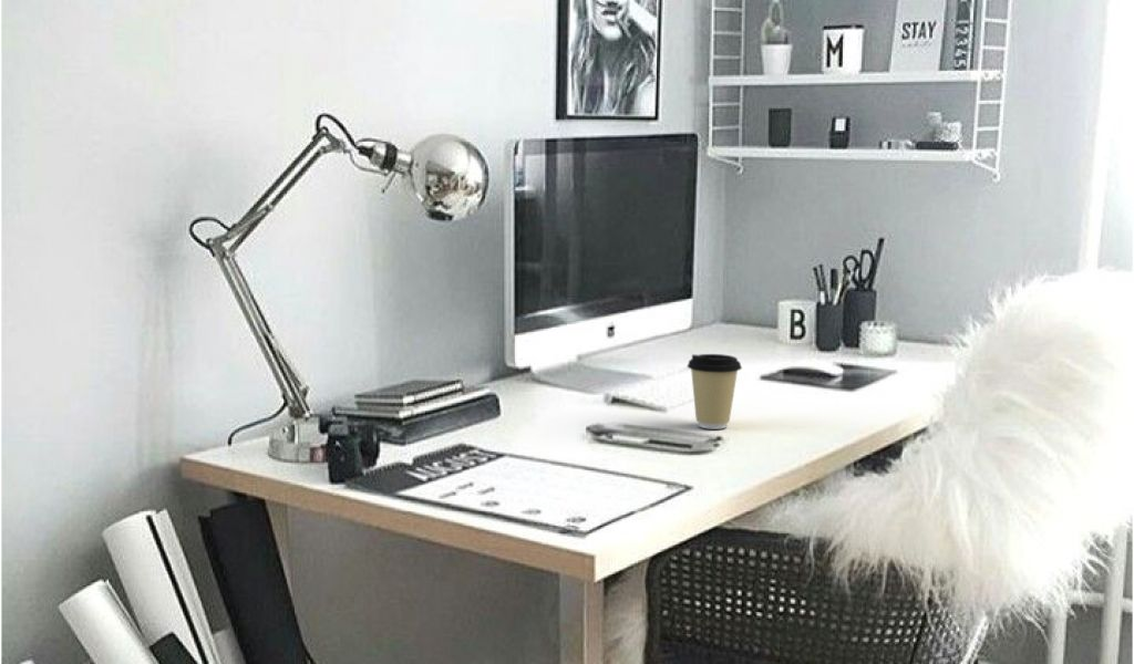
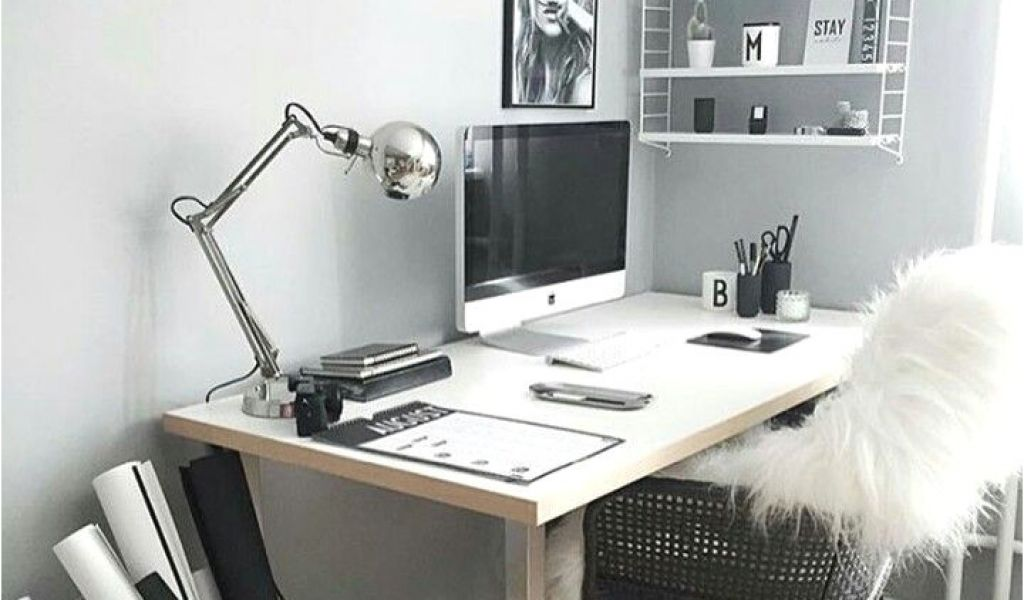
- coffee cup [687,353,743,430]
